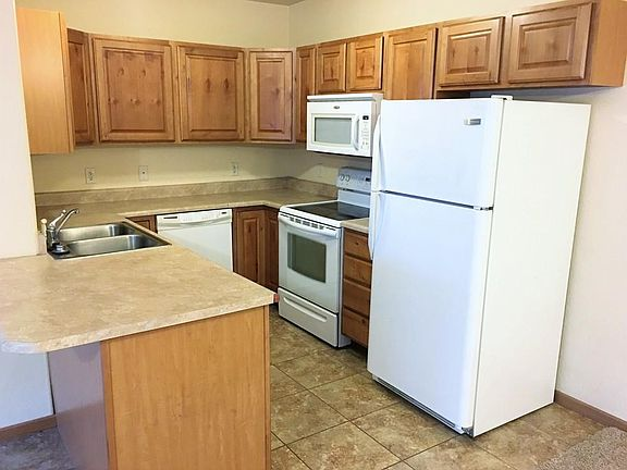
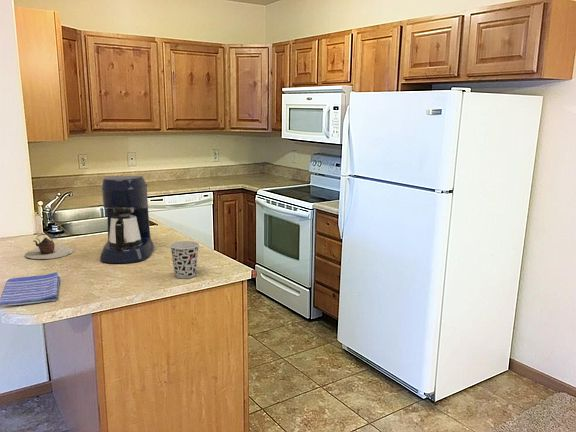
+ cup [169,240,200,279]
+ teapot [24,233,74,260]
+ dish towel [0,271,61,307]
+ coffee maker [99,175,155,264]
